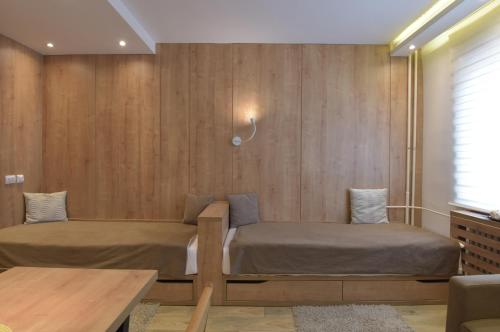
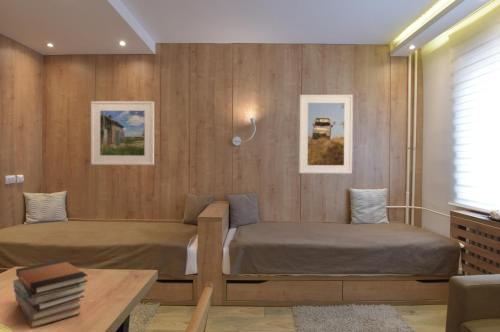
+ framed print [90,100,155,166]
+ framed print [298,94,354,174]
+ book stack [12,259,88,329]
